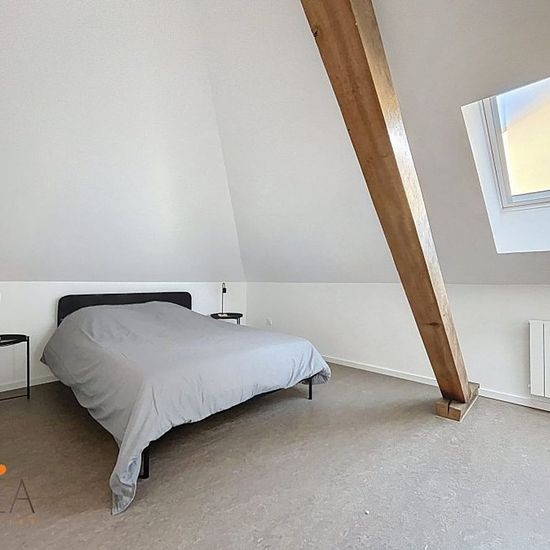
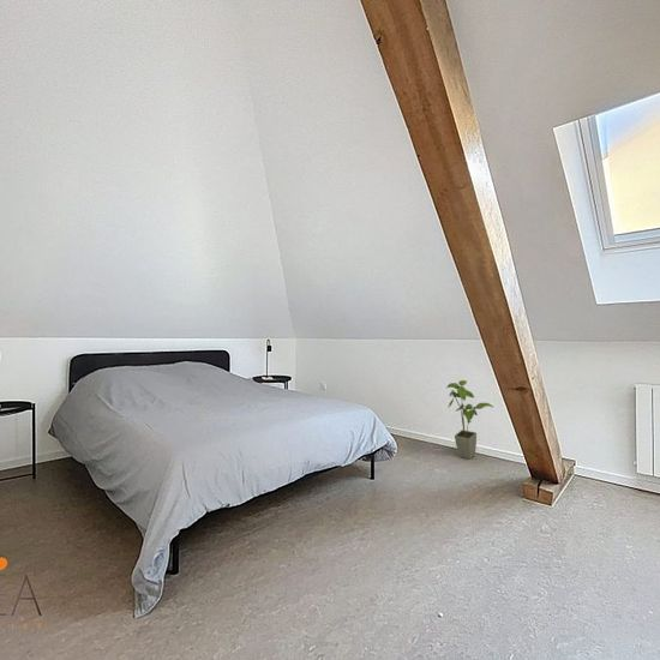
+ house plant [445,379,494,461]
